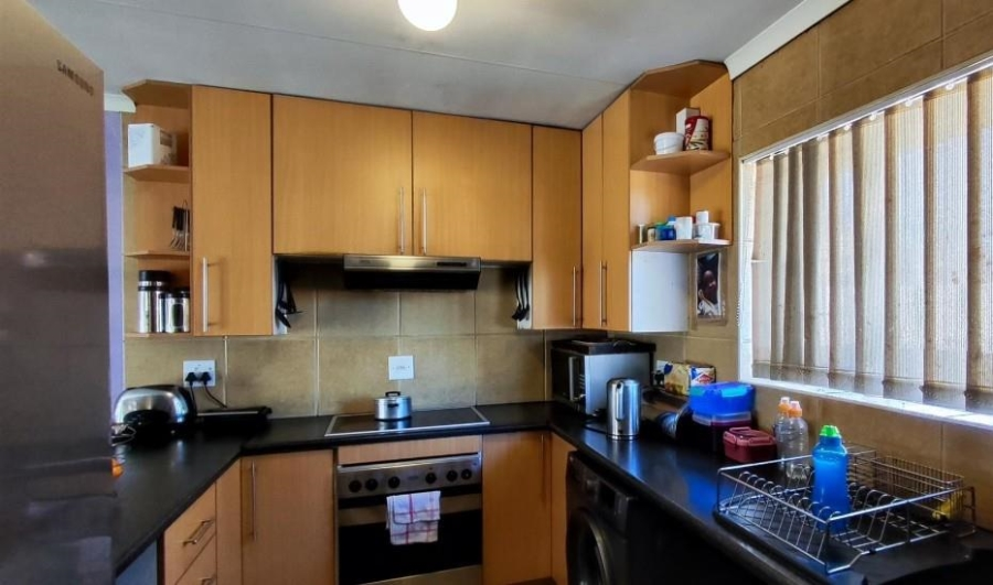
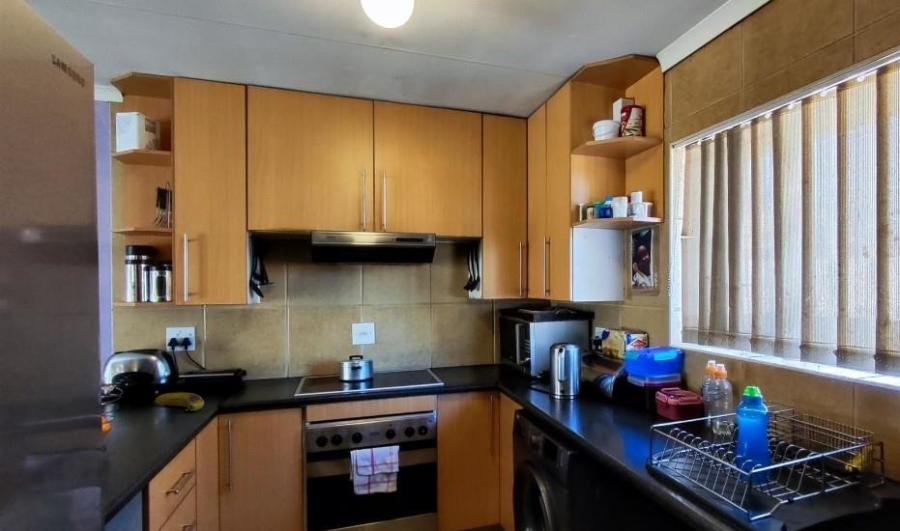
+ fruit [153,392,205,412]
